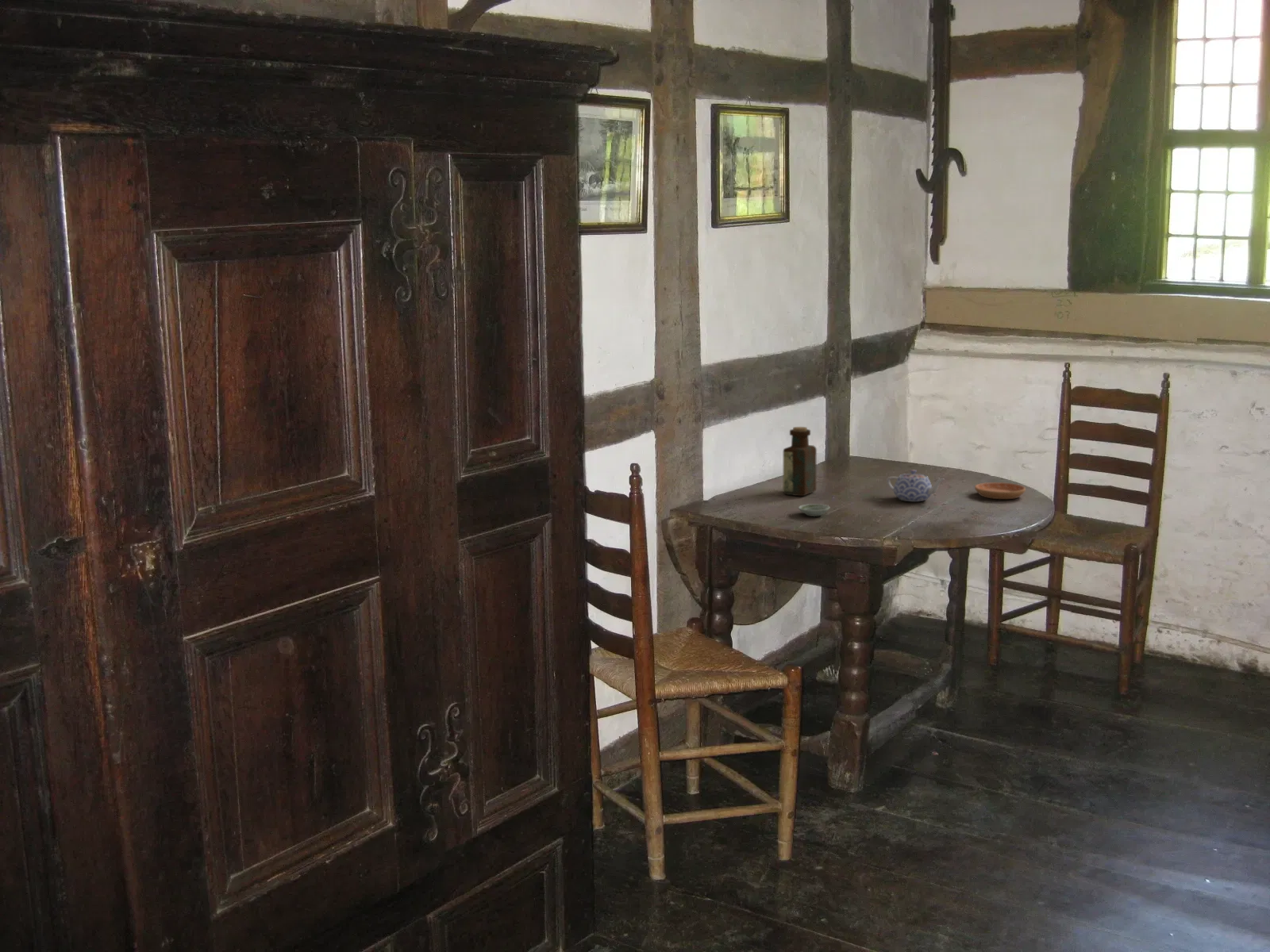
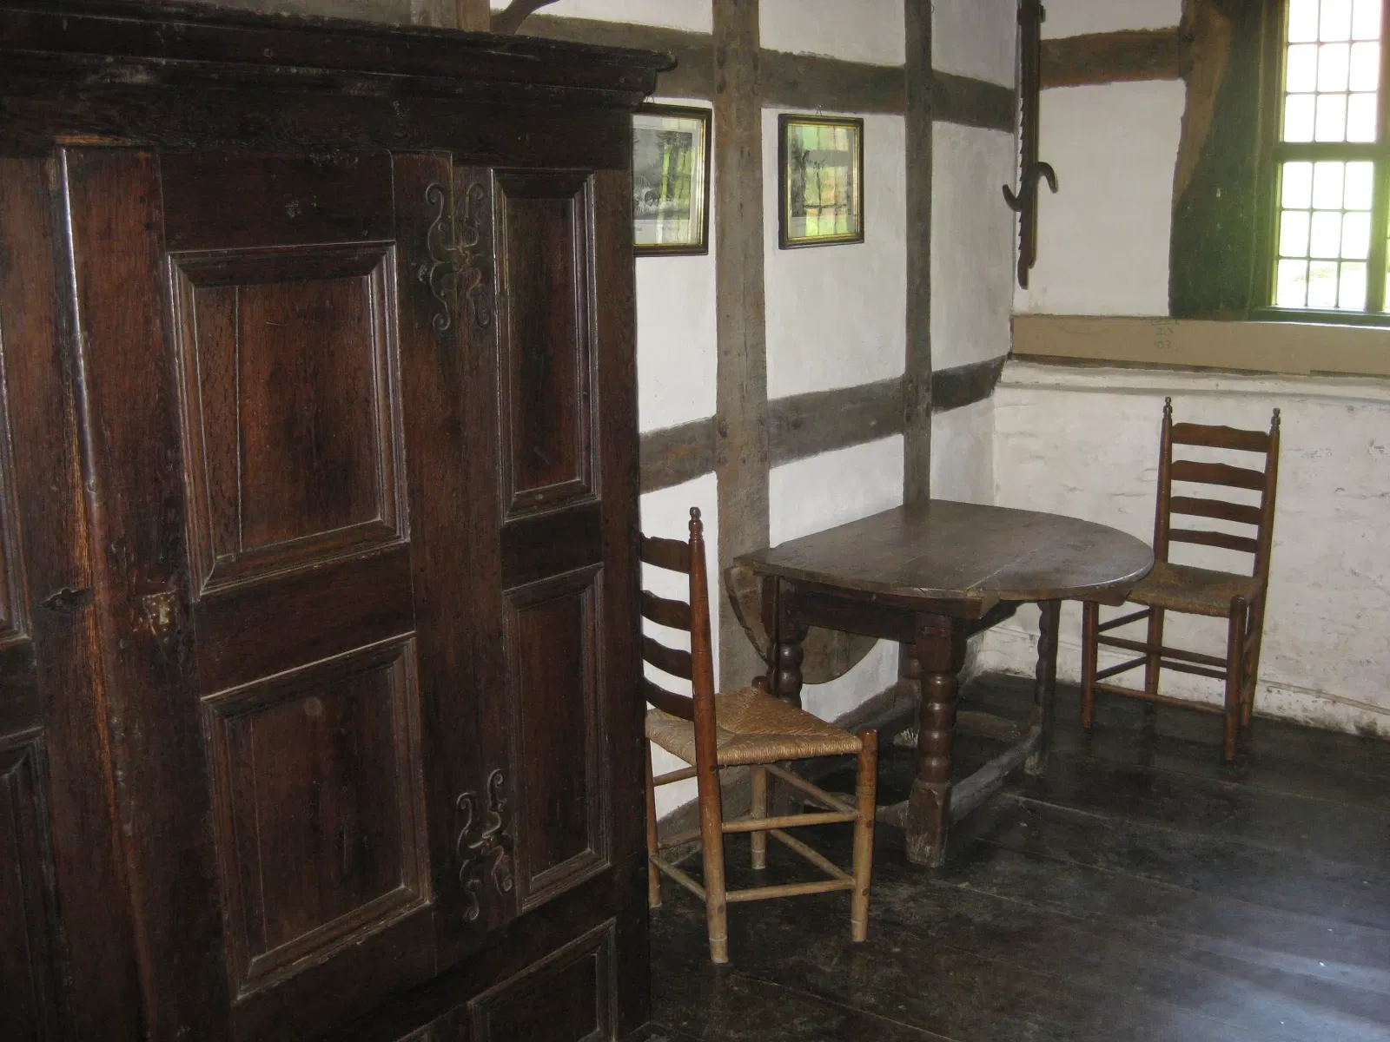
- bottle [783,426,818,497]
- teapot [886,469,945,502]
- saucer [798,503,830,517]
- saucer [974,482,1026,500]
